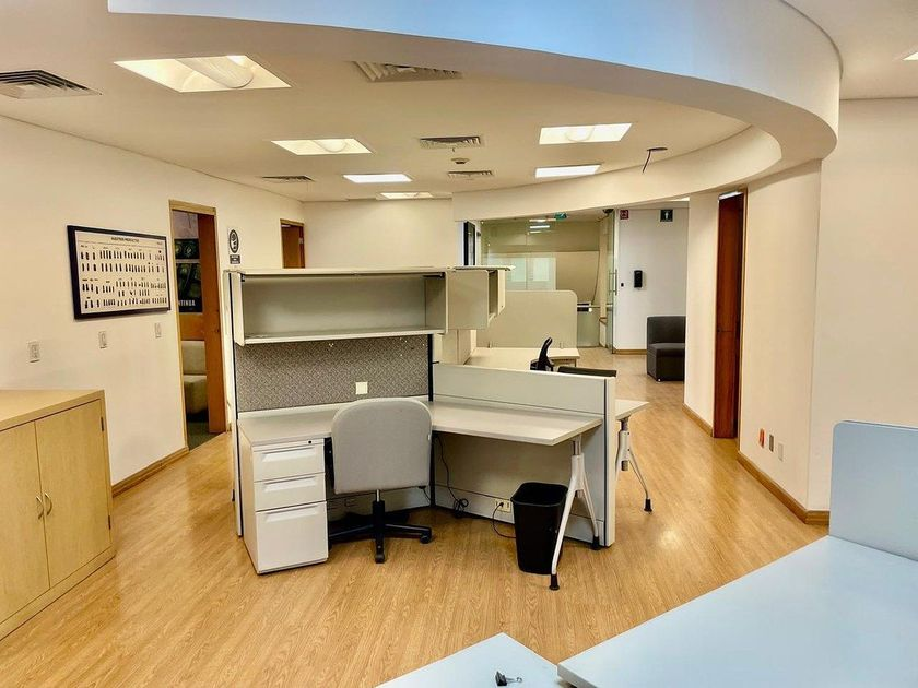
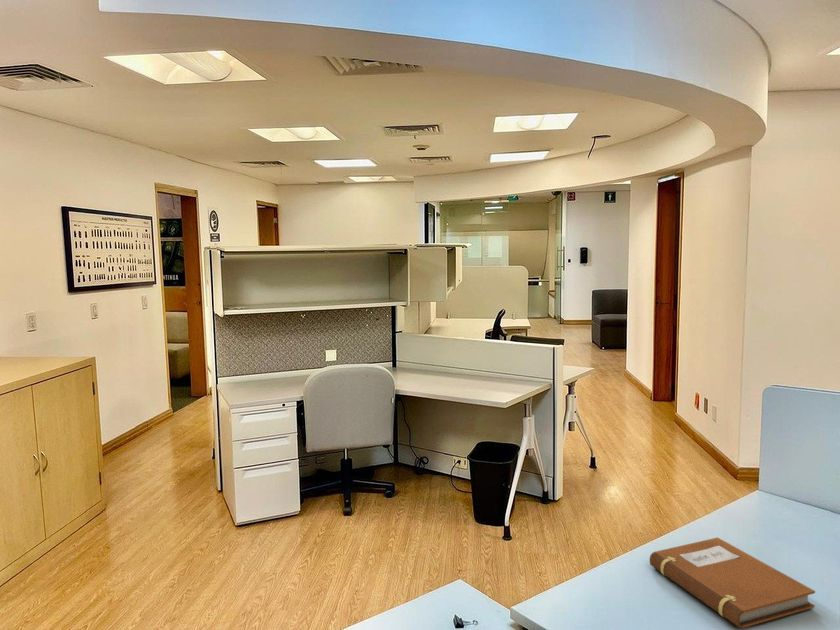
+ notebook [649,536,816,629]
